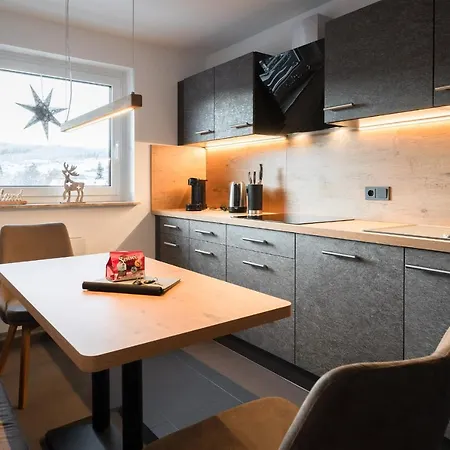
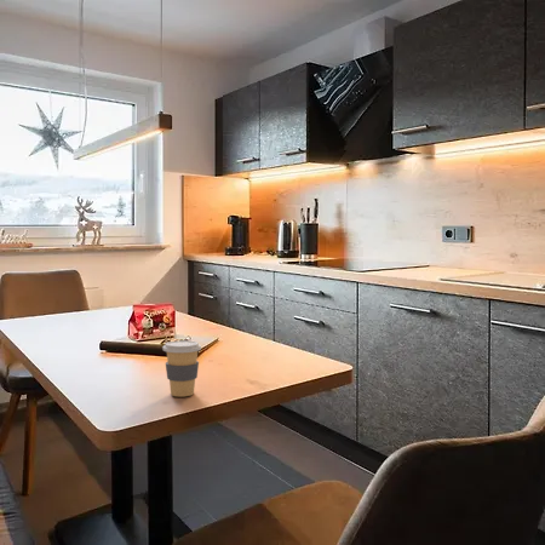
+ coffee cup [161,339,202,397]
